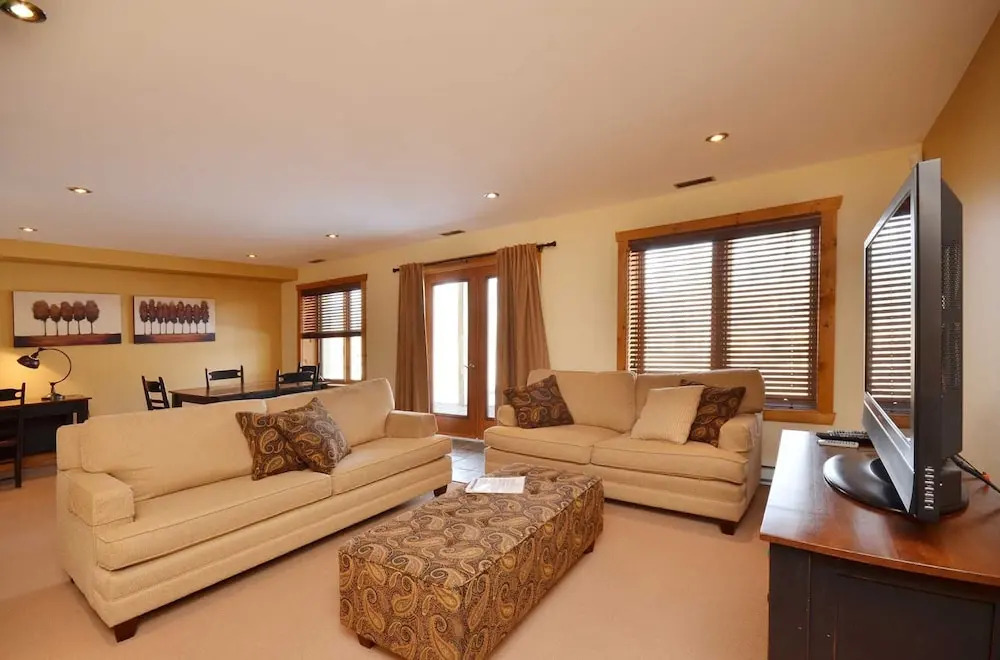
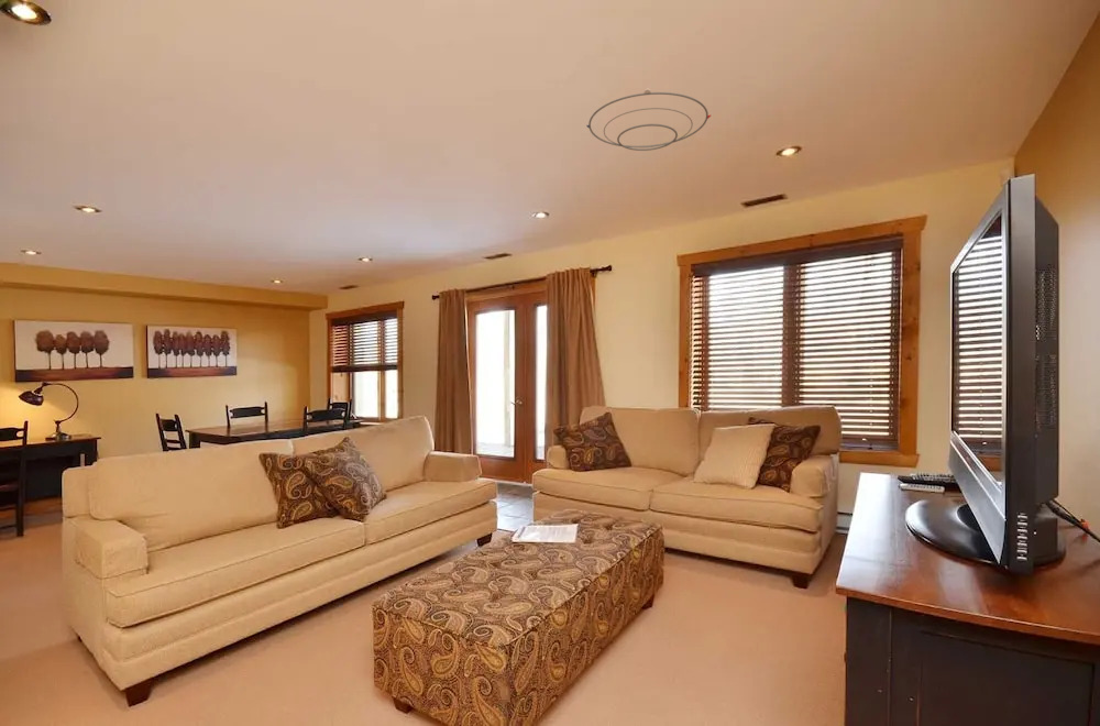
+ ceiling light [585,88,712,152]
